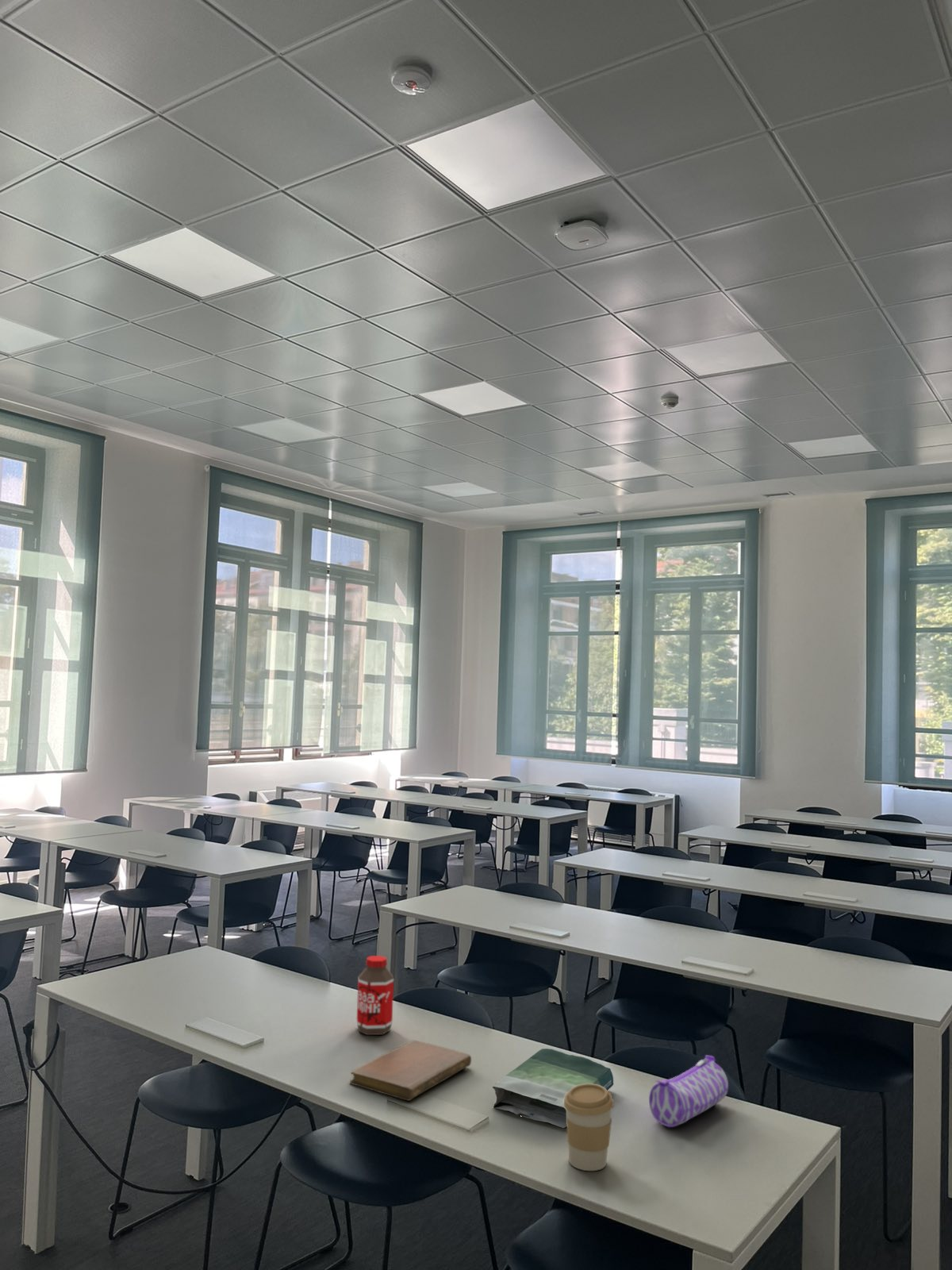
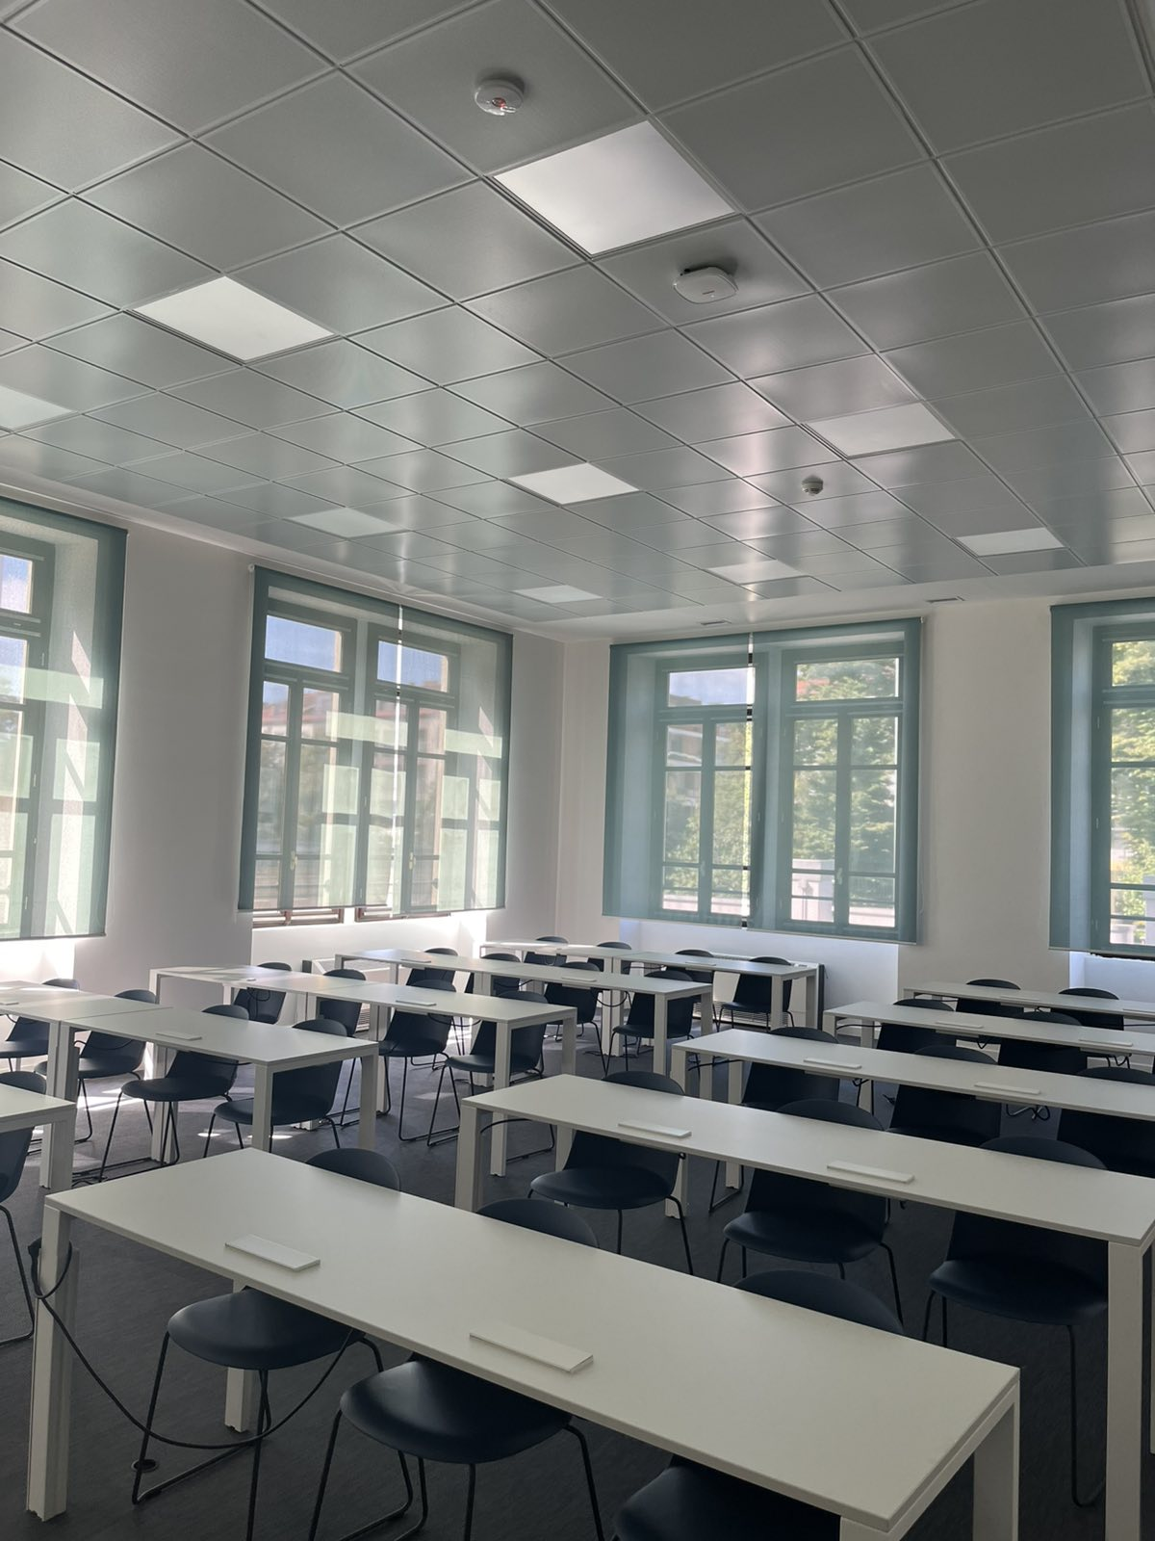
- bottle [356,955,394,1036]
- pencil case [648,1054,729,1128]
- coffee cup [564,1083,615,1172]
- book [492,1048,614,1129]
- notebook [349,1039,472,1102]
